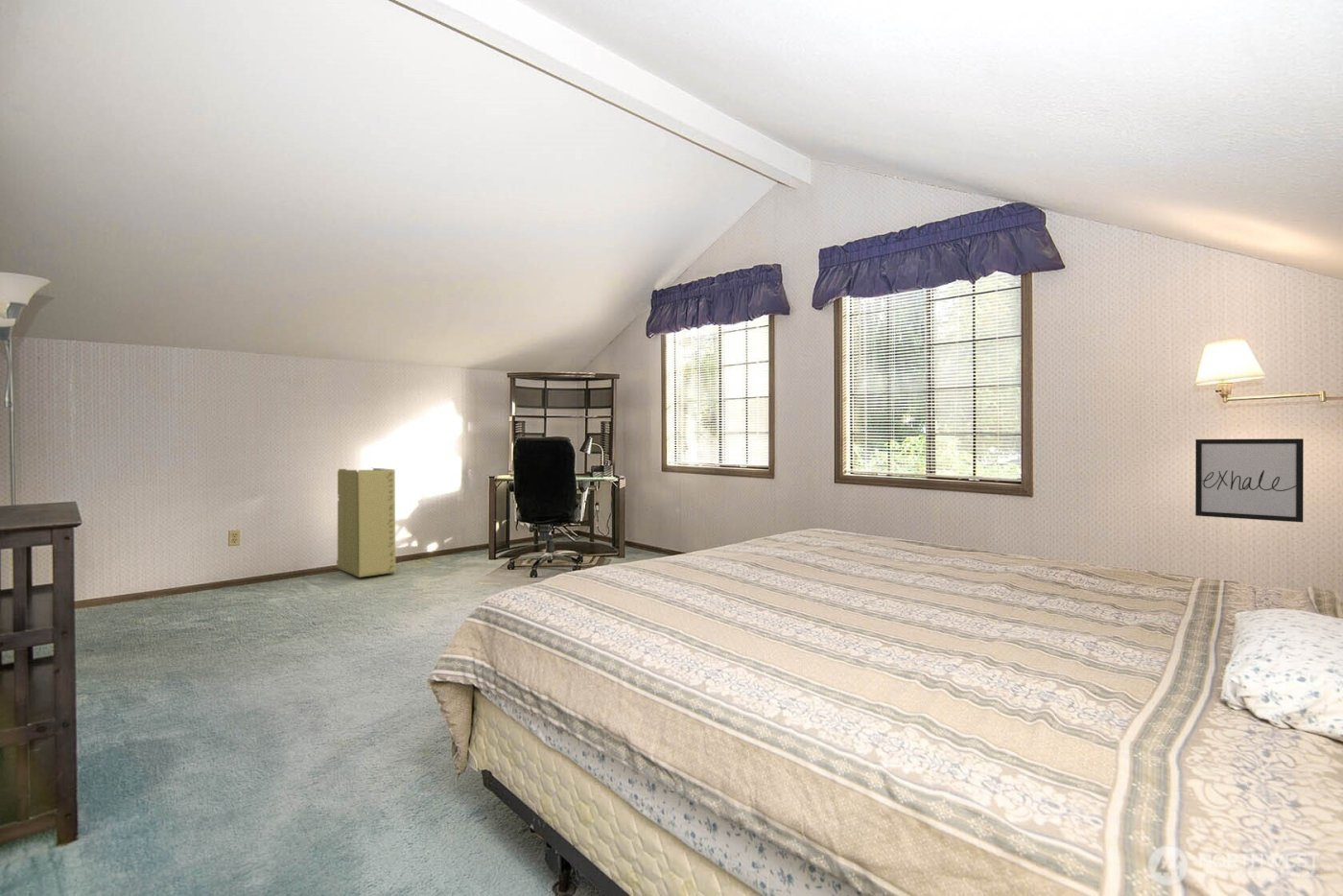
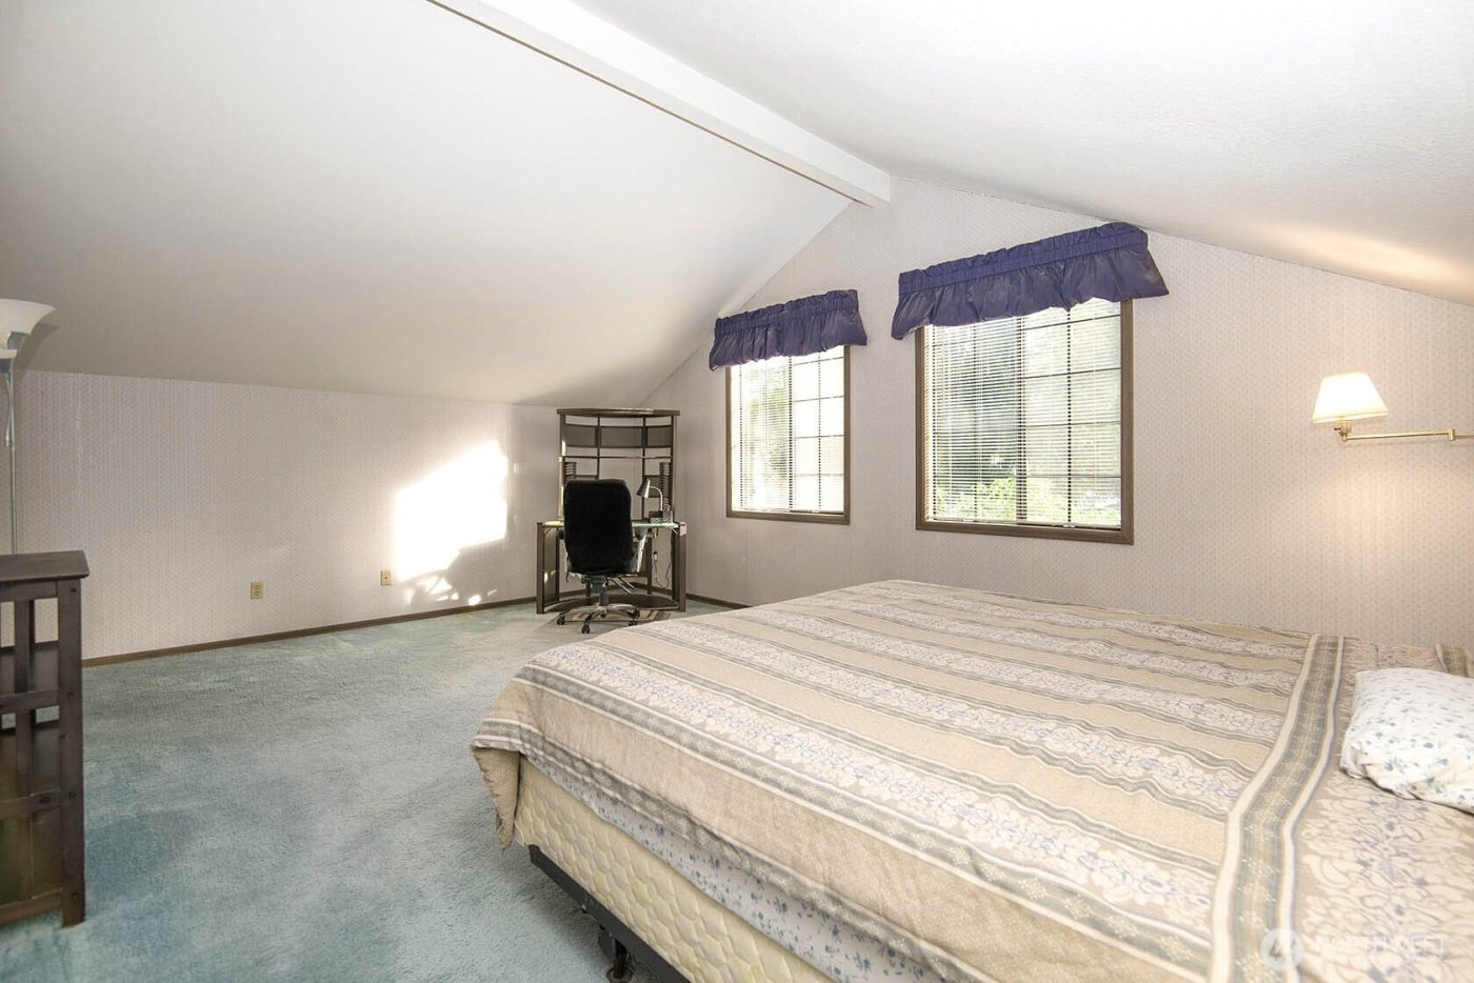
- wall art [1194,437,1305,523]
- laundry hamper [335,467,397,579]
